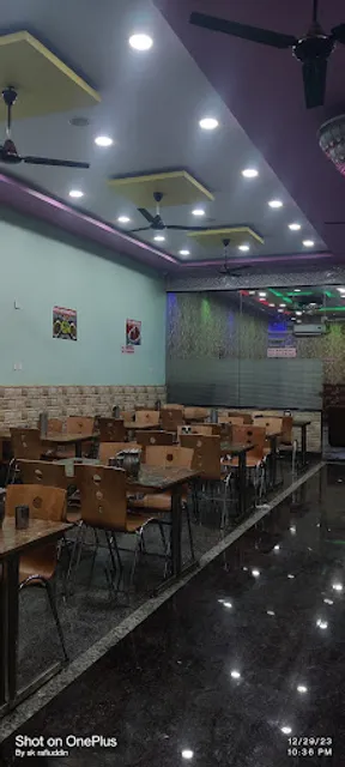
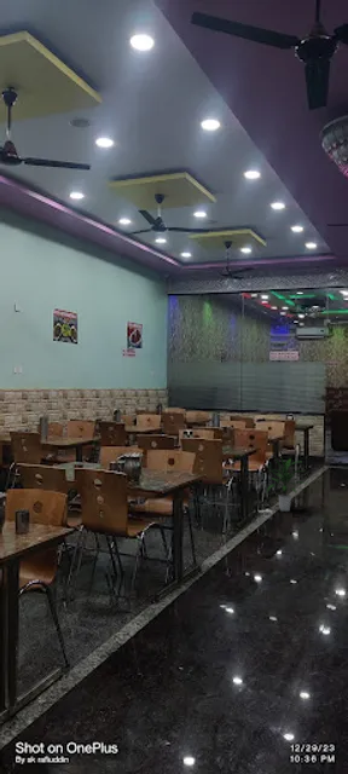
+ indoor plant [266,455,307,513]
